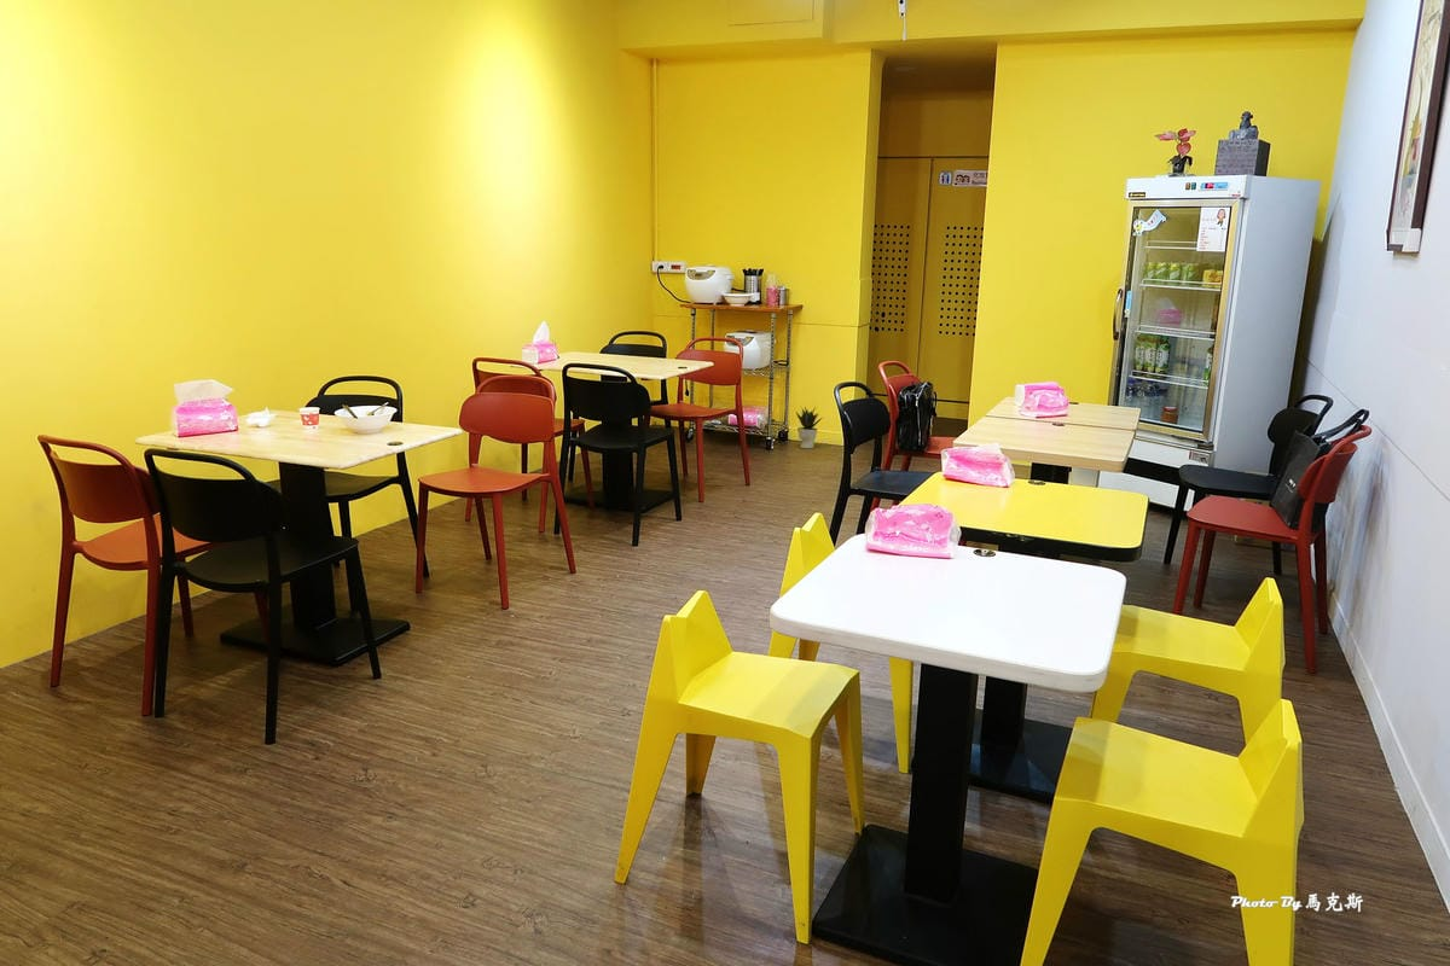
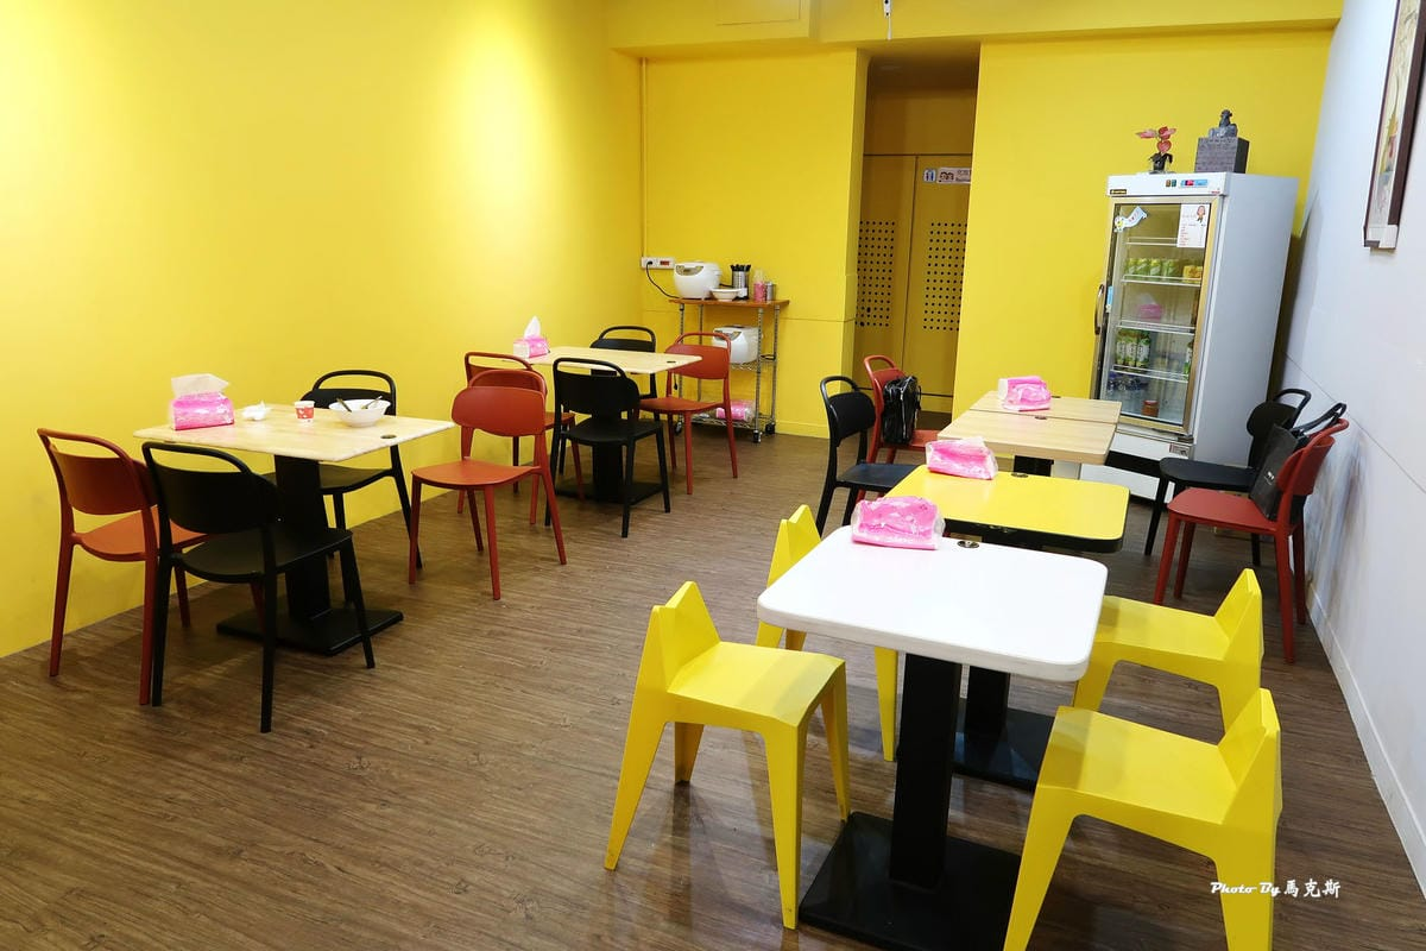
- potted plant [795,405,823,449]
